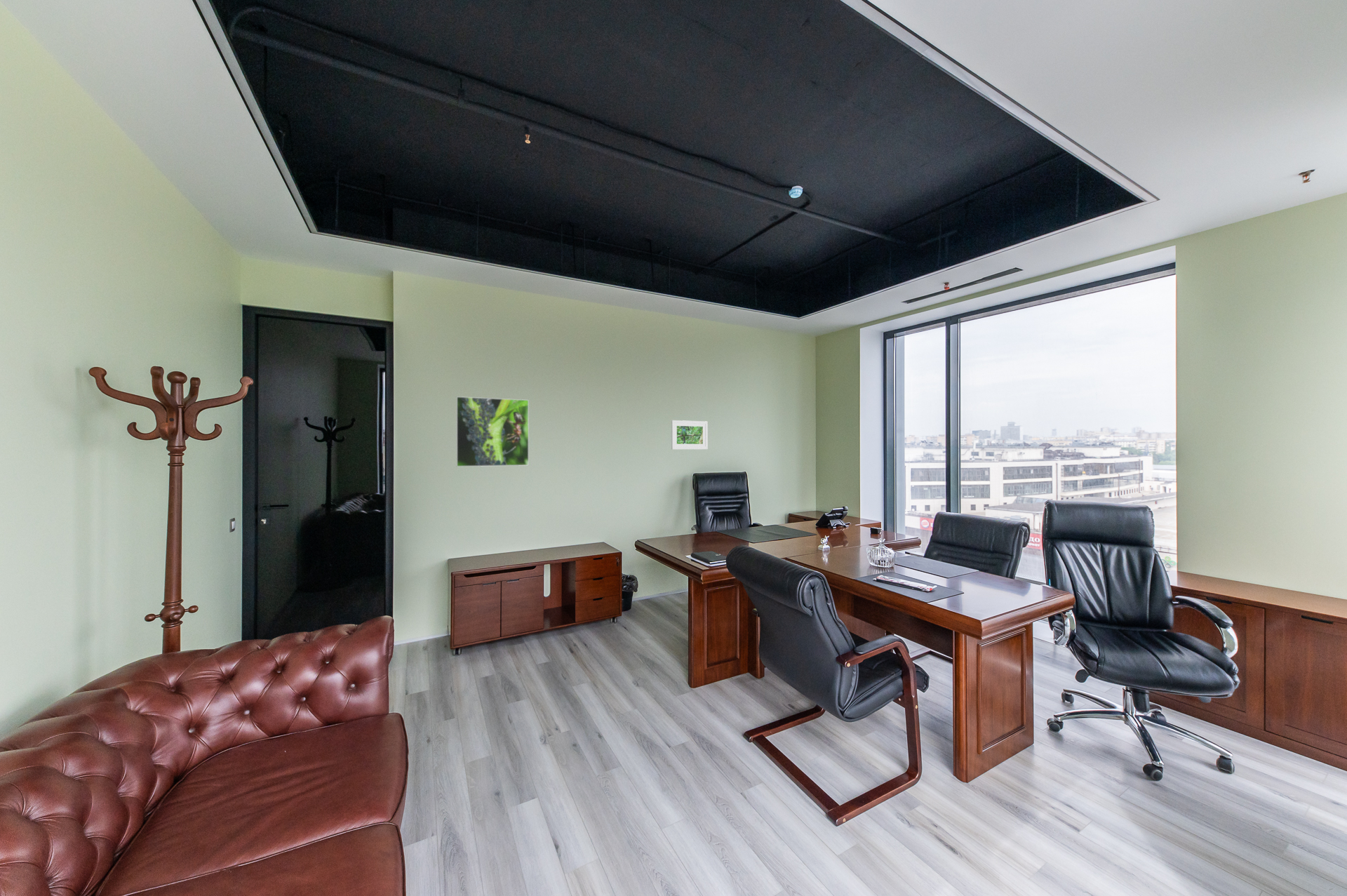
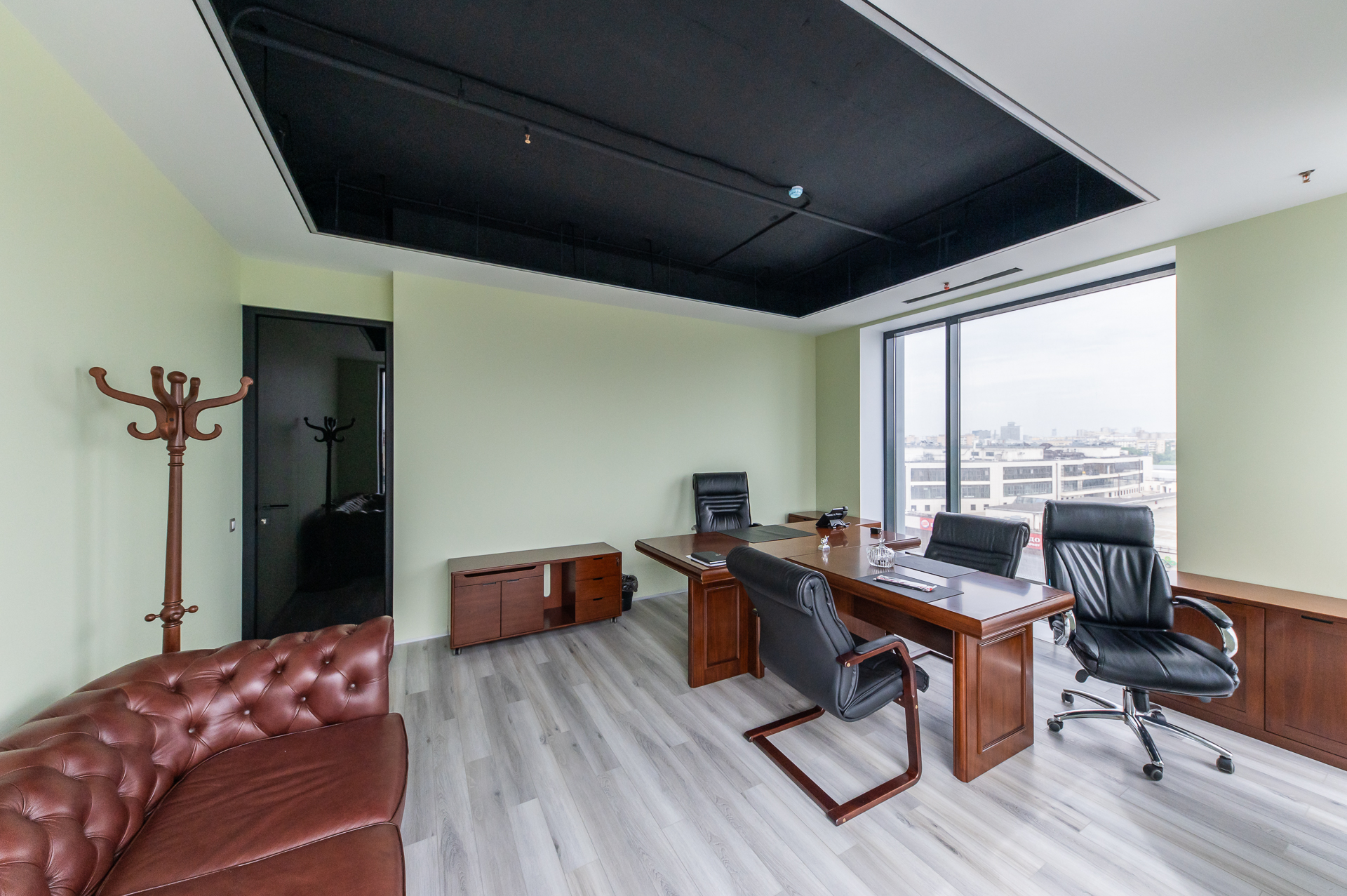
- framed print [671,420,708,450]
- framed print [455,396,530,467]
